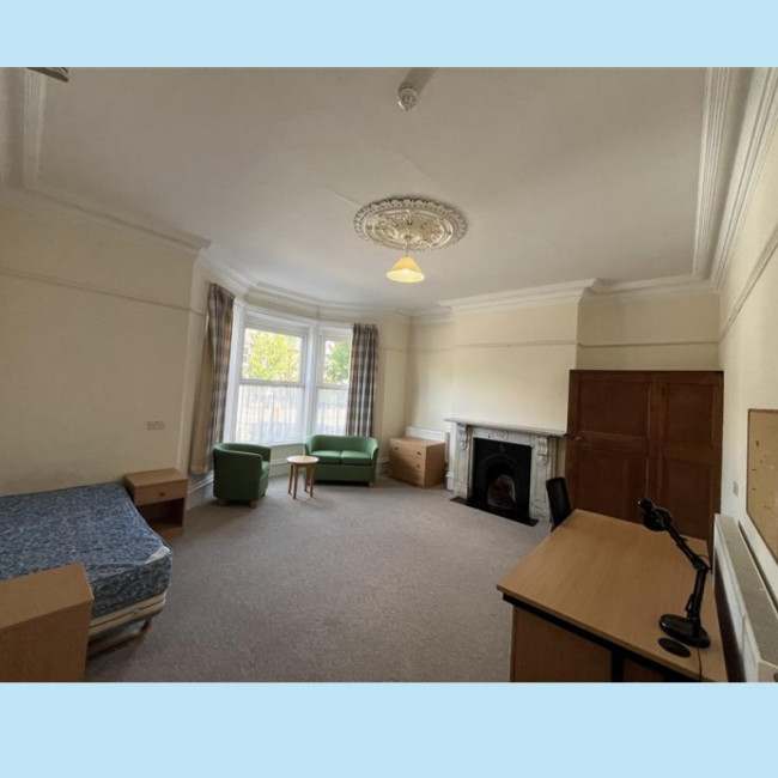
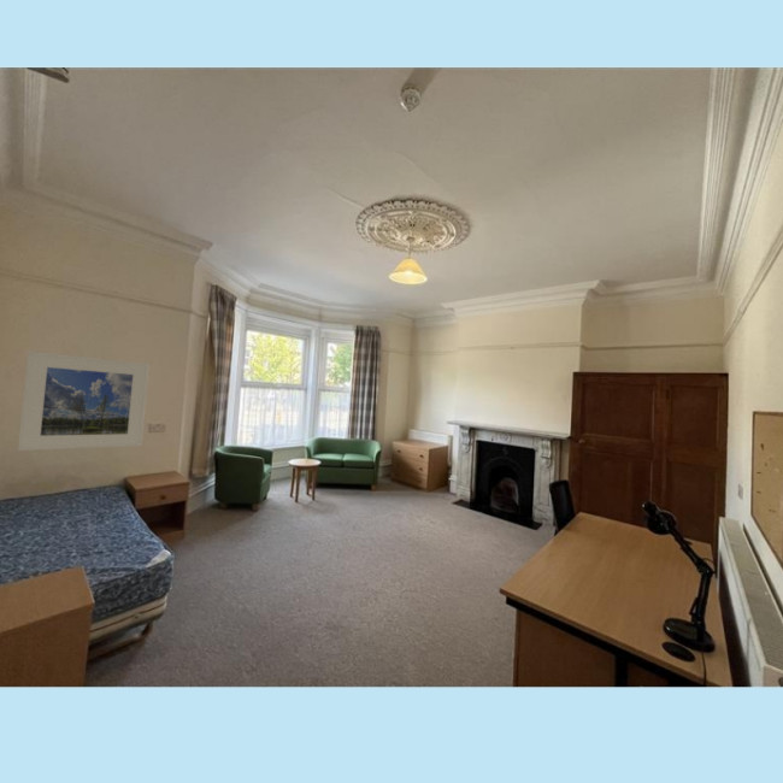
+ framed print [17,351,149,452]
